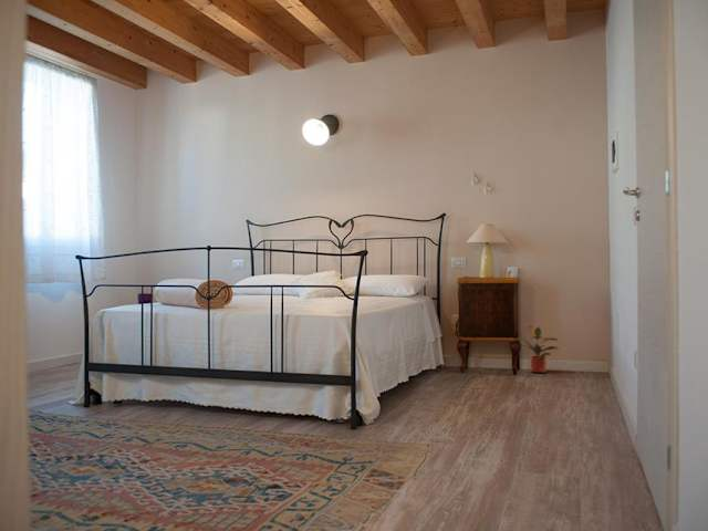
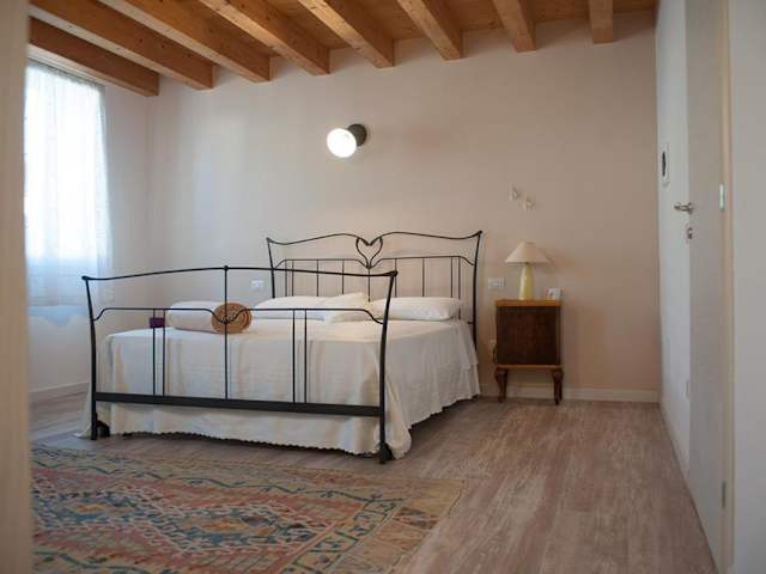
- potted plant [519,323,561,374]
